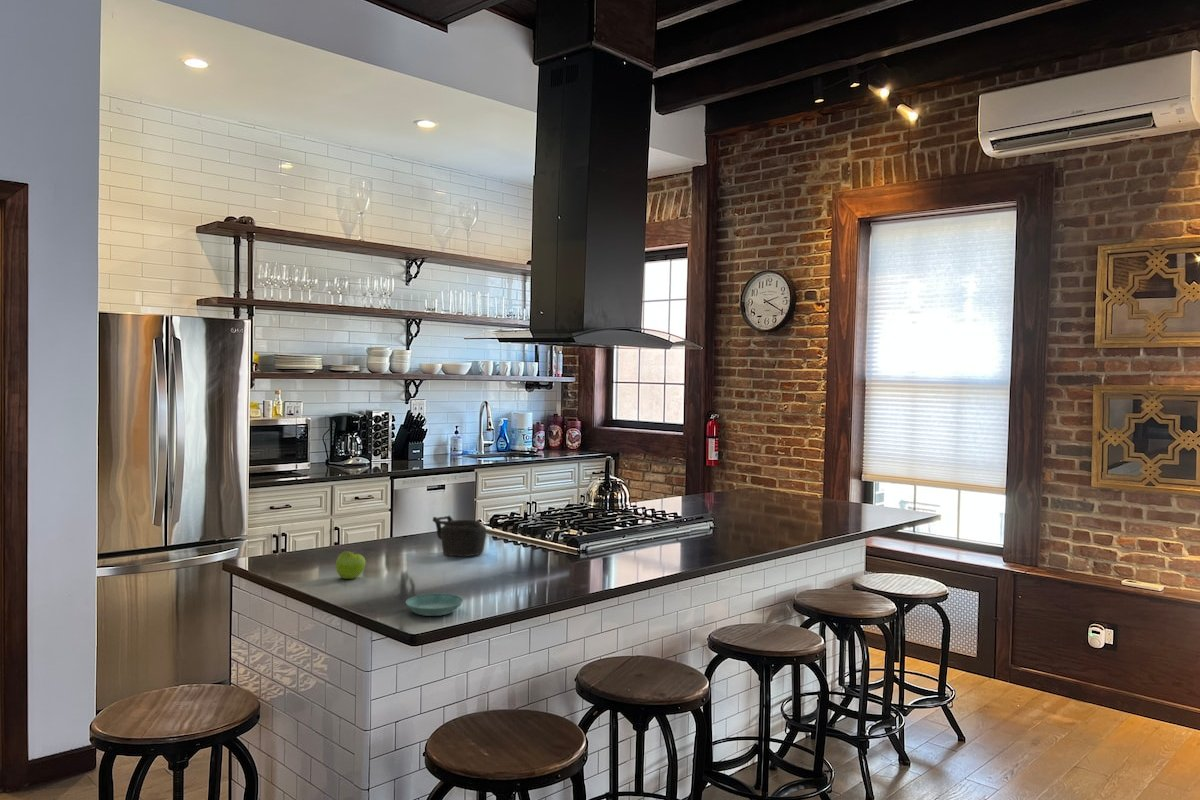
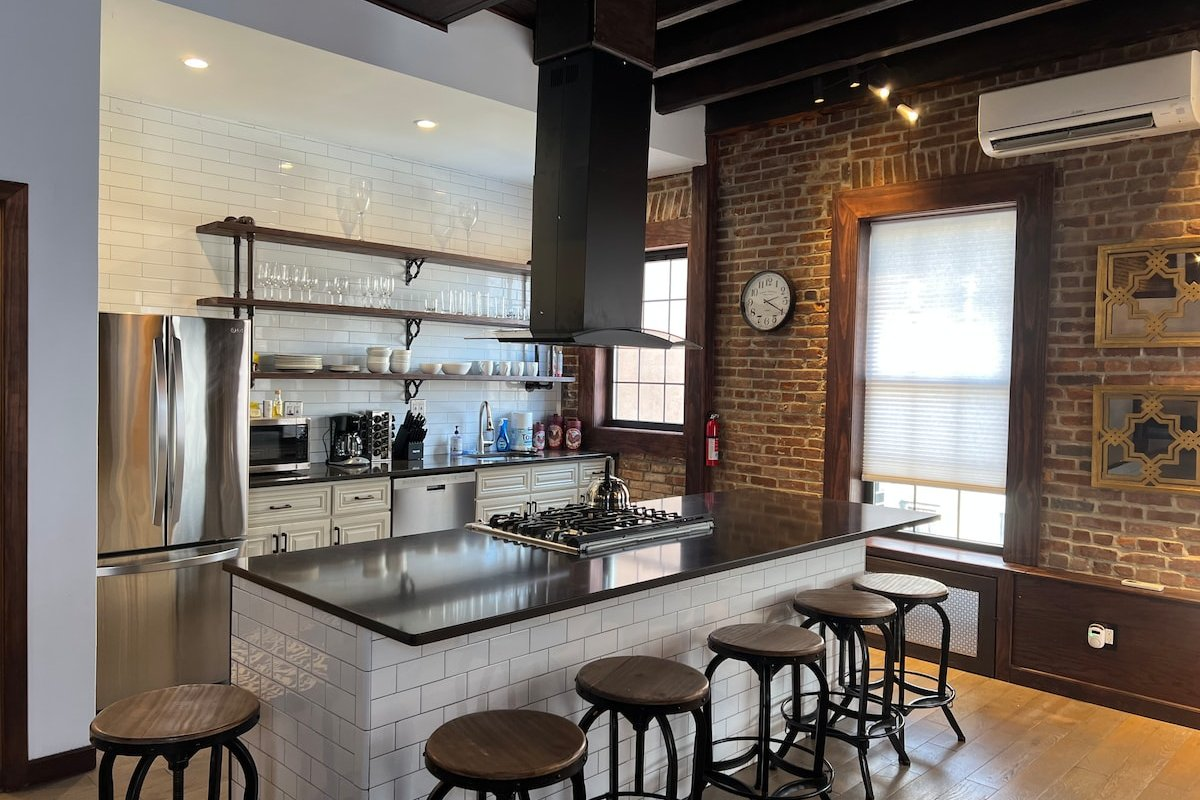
- fruit [335,550,367,580]
- saucer [405,593,464,617]
- teapot [431,514,487,557]
